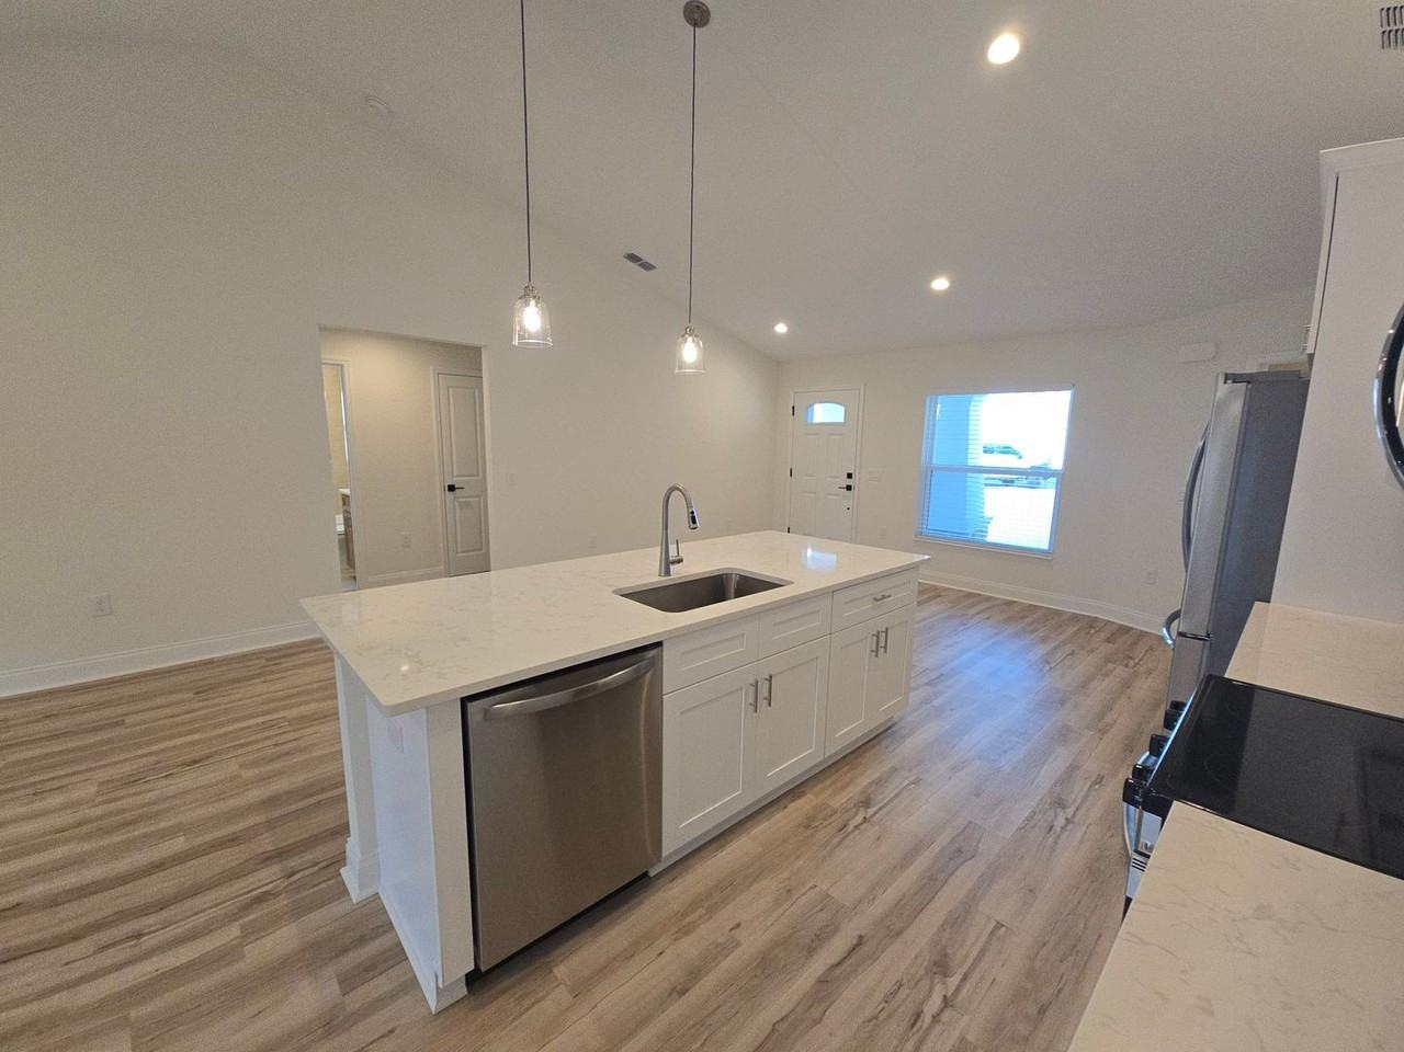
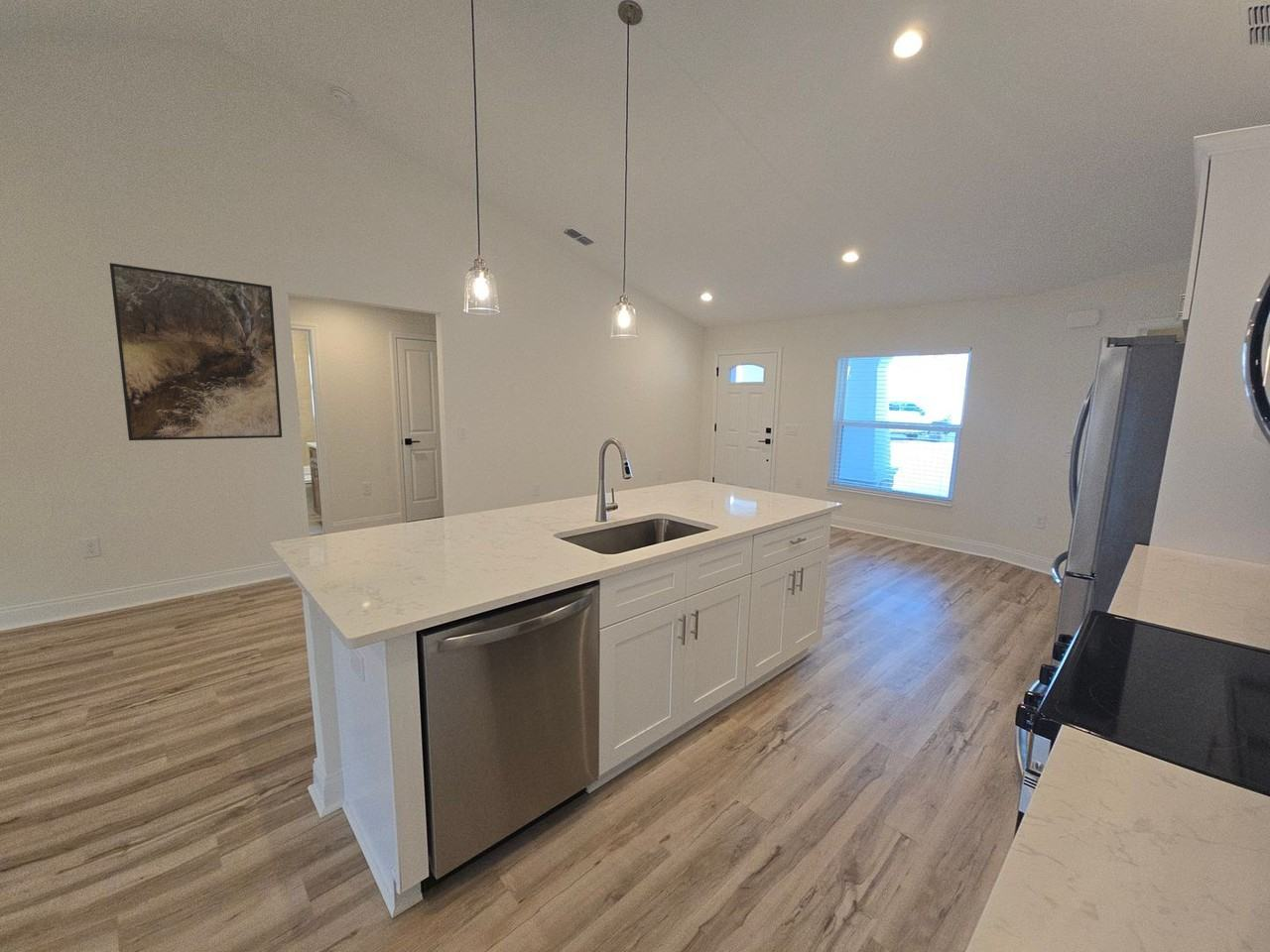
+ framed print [109,262,283,441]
